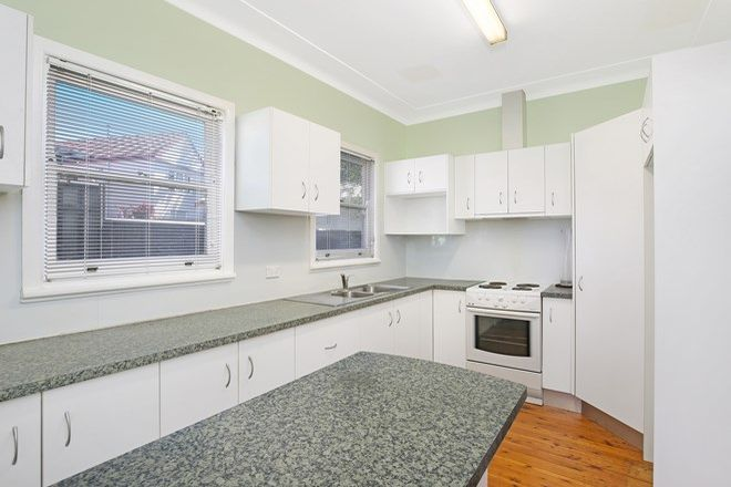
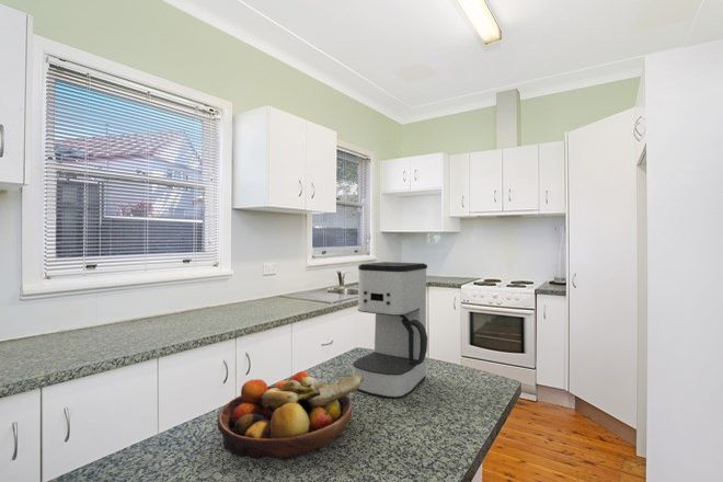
+ fruit bowl [216,370,364,461]
+ coffee maker [352,261,428,400]
